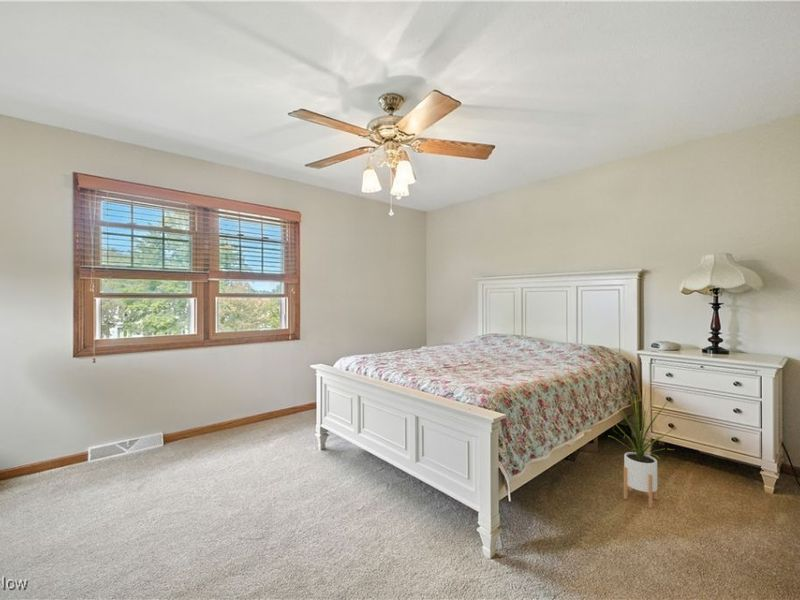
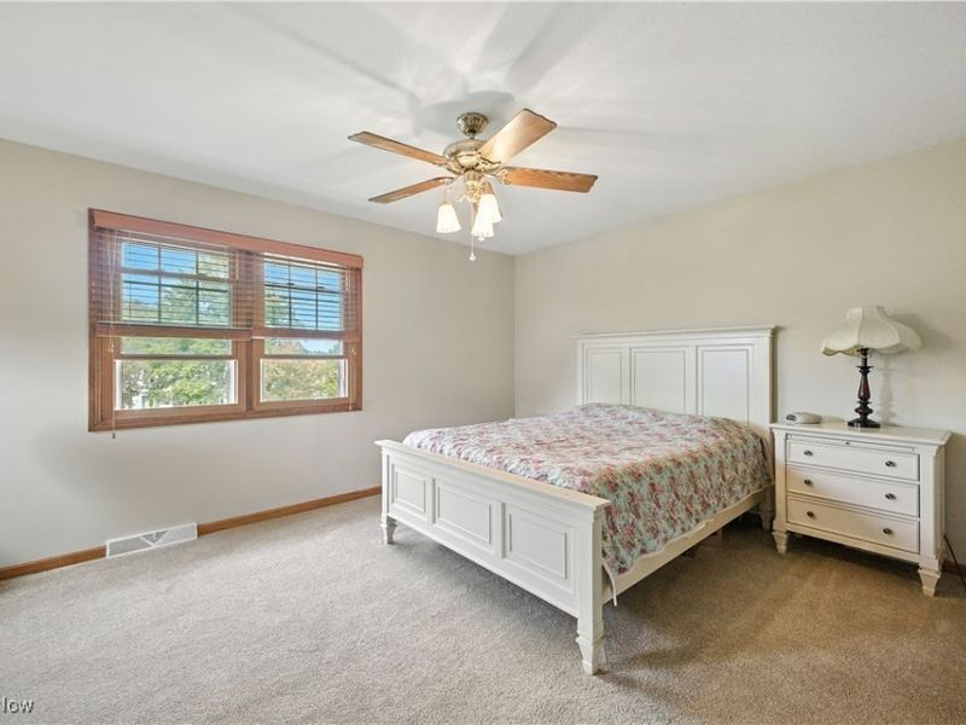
- house plant [608,387,675,509]
